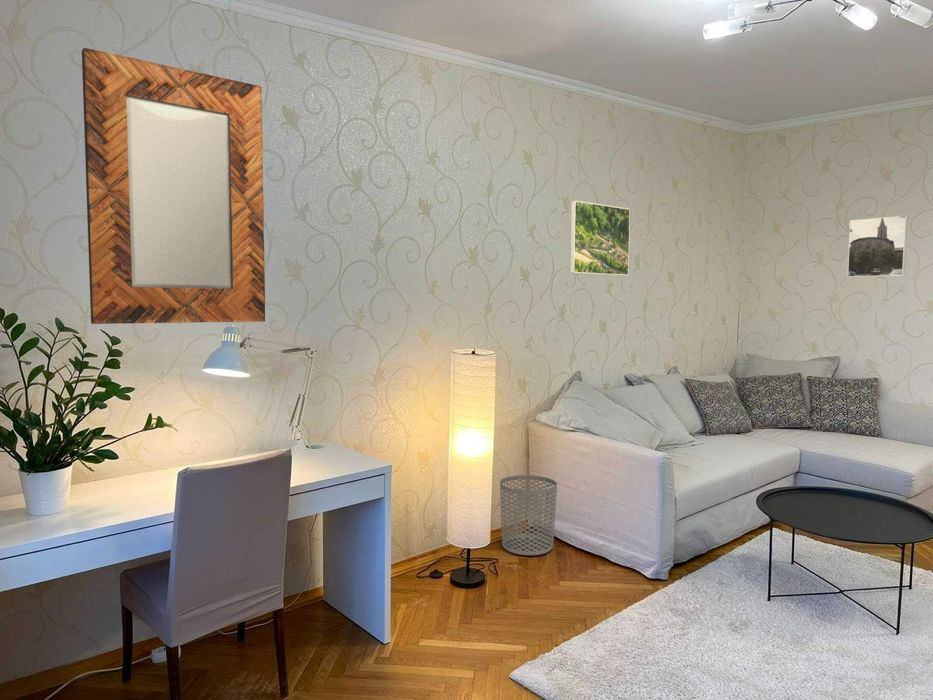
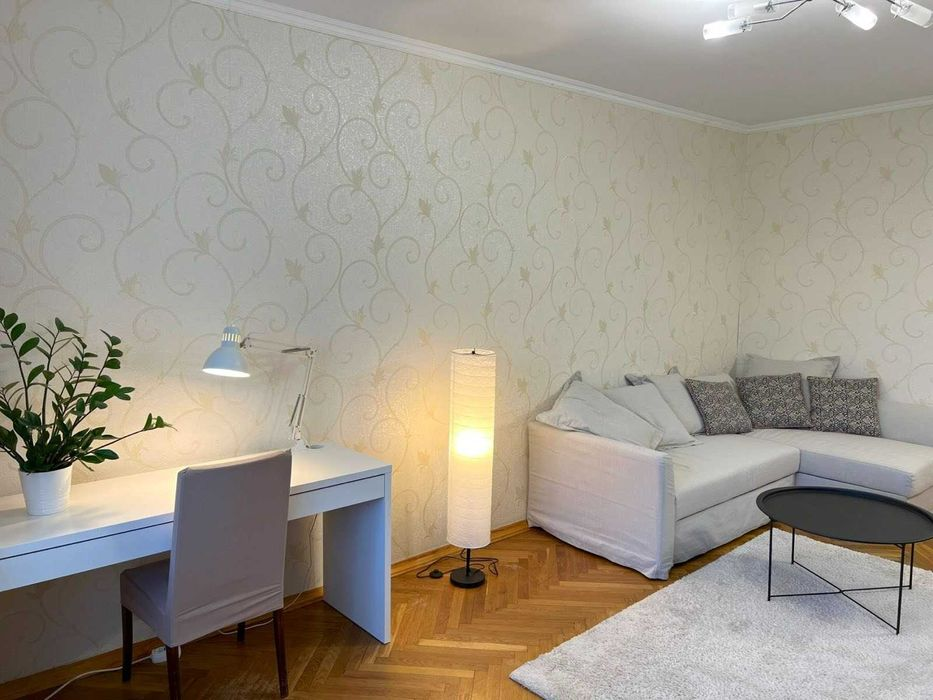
- waste bin [499,474,558,556]
- home mirror [81,47,266,325]
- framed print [569,200,631,276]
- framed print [846,215,909,278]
